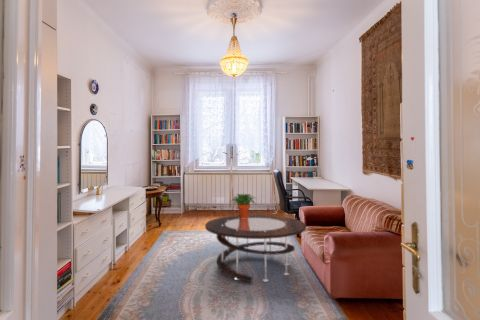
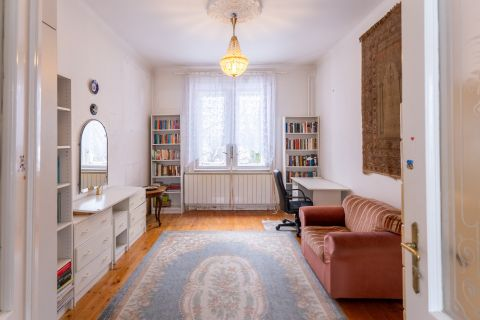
- potted plant [230,192,258,219]
- coffee table [204,214,307,283]
